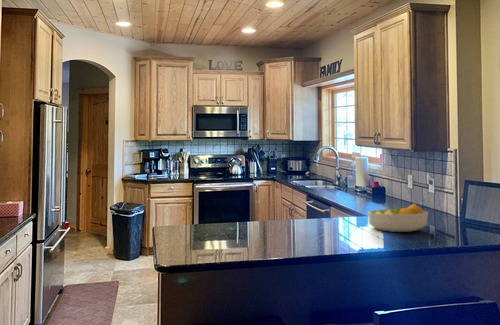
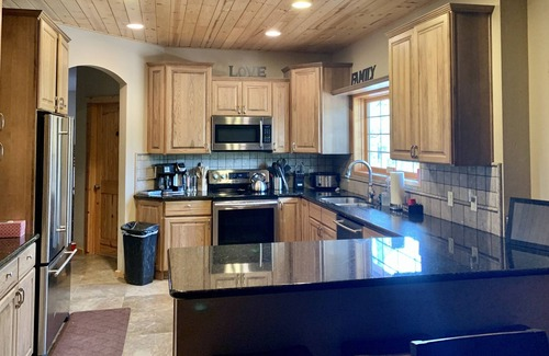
- fruit bowl [367,203,429,233]
